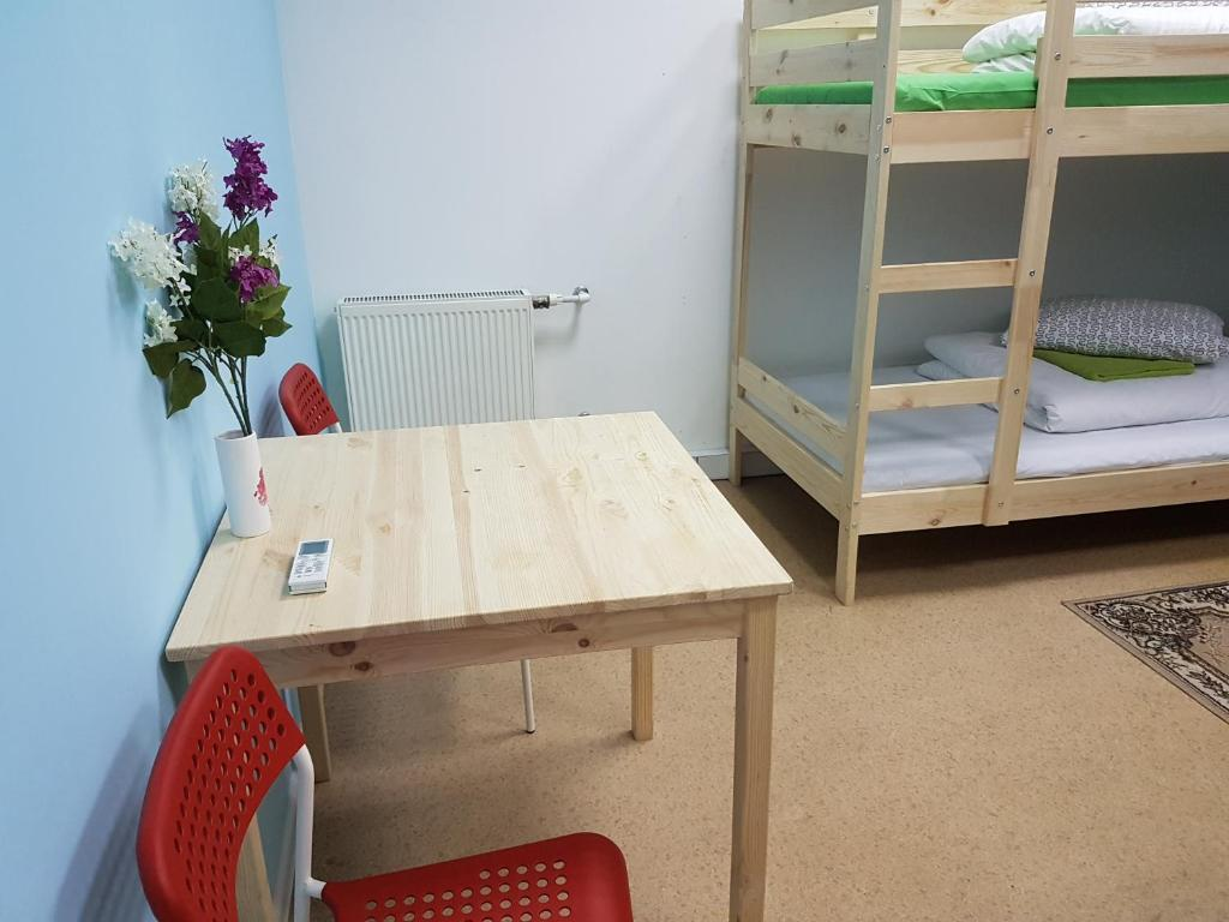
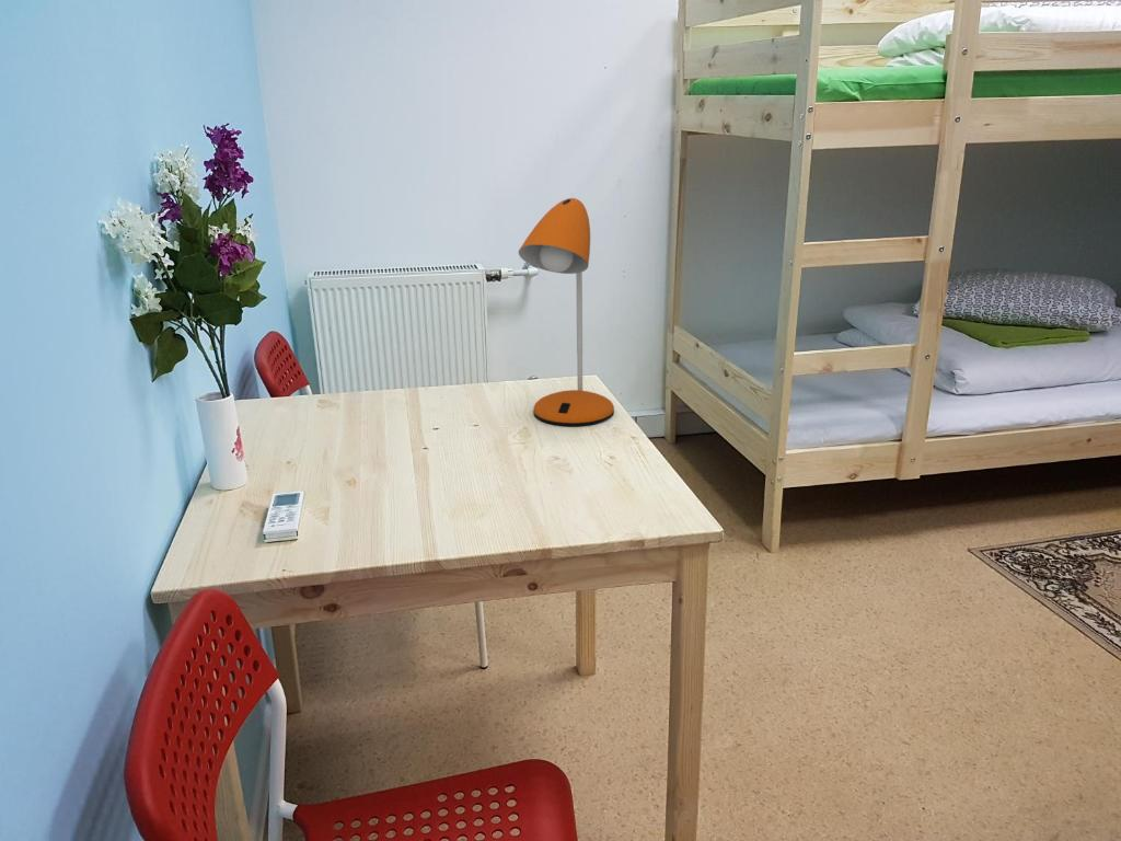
+ desk lamp [518,197,615,427]
